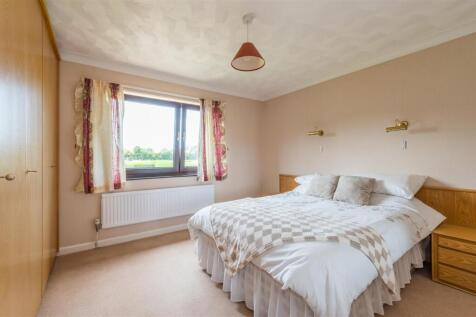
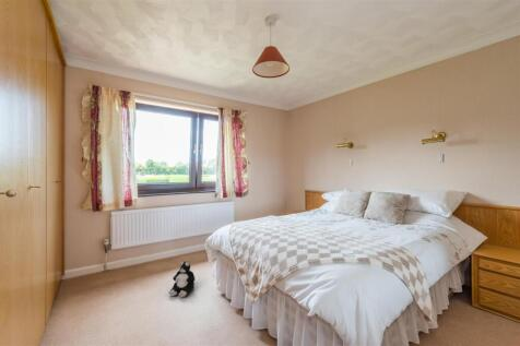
+ plush toy [167,260,196,298]
